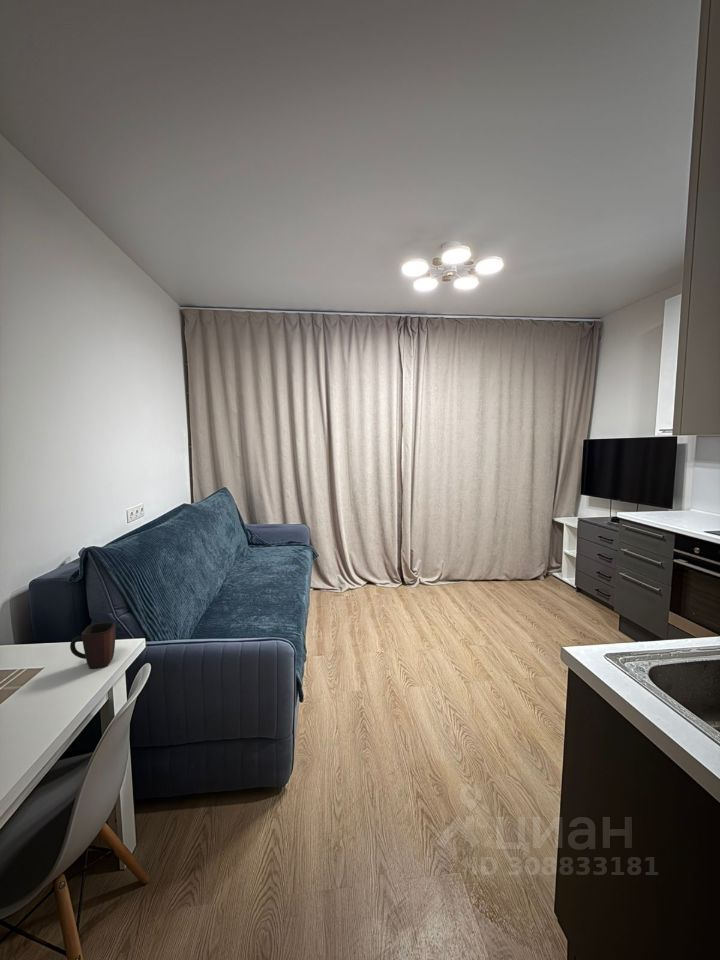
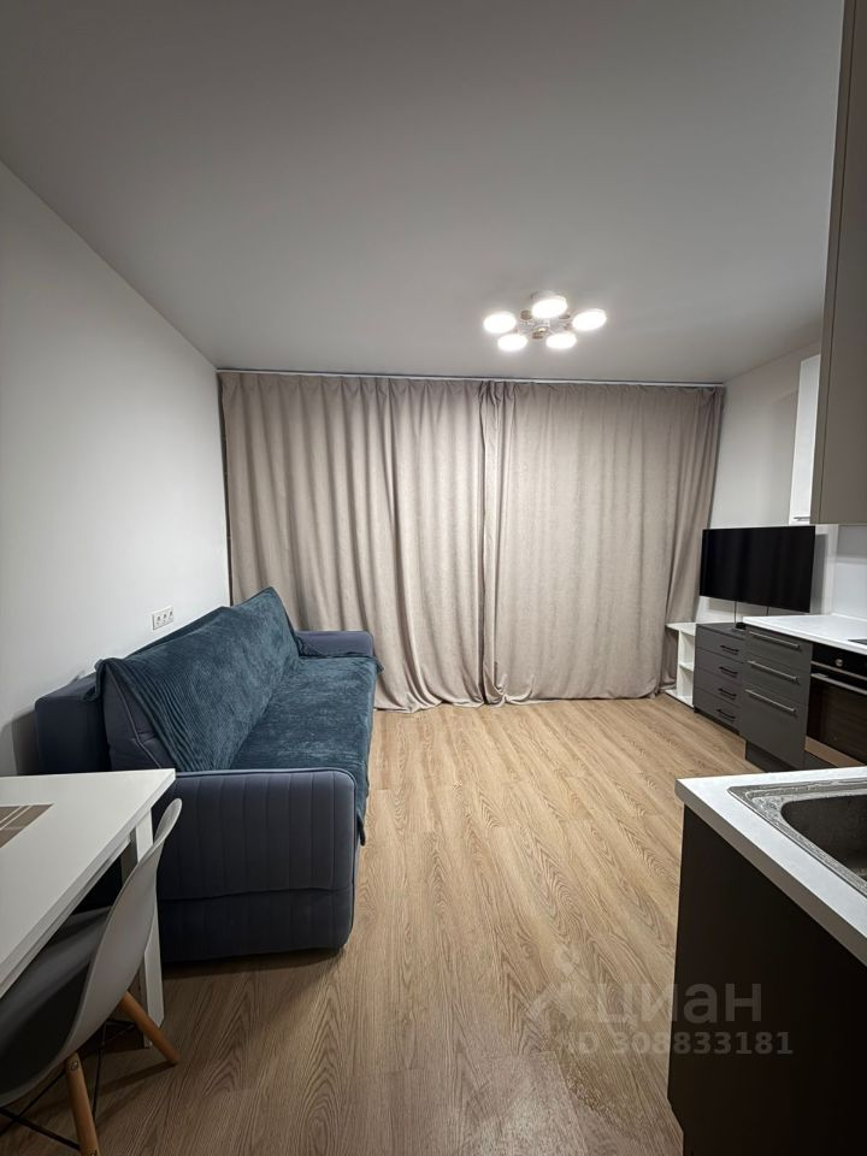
- mug [69,621,117,670]
